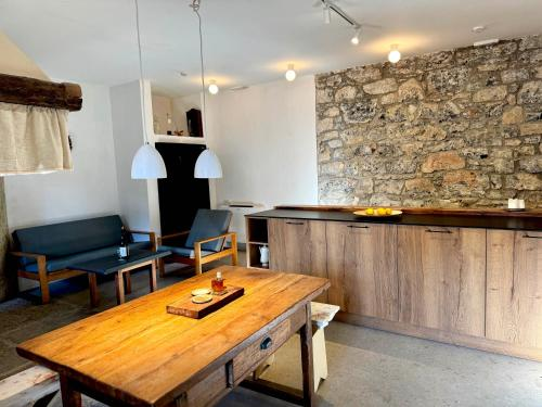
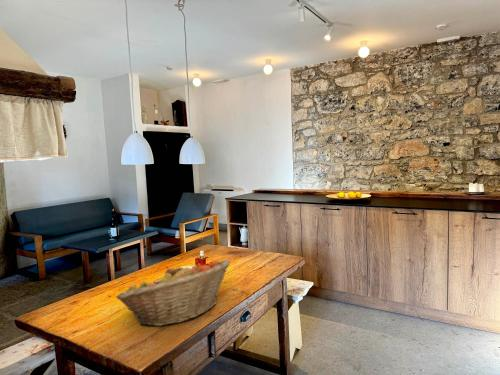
+ fruit basket [115,259,232,327]
